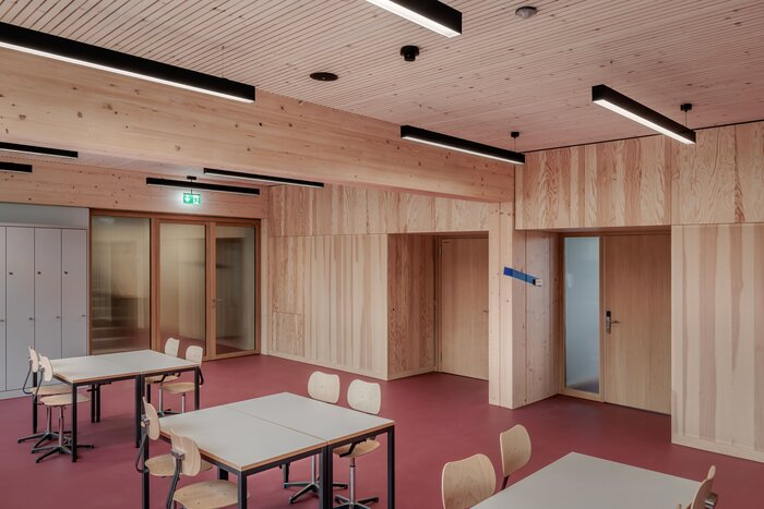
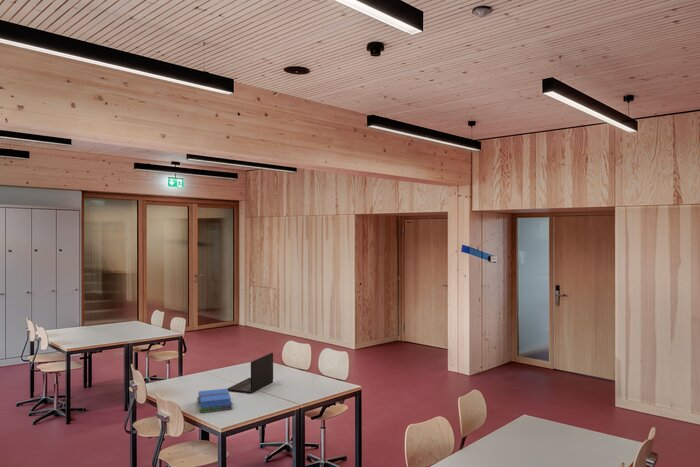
+ laptop [226,352,274,394]
+ books [196,388,234,414]
